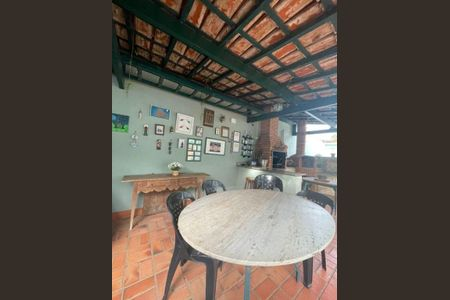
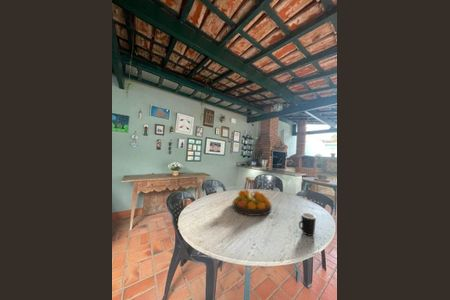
+ mug [298,211,317,237]
+ fruit bowl [231,189,273,217]
